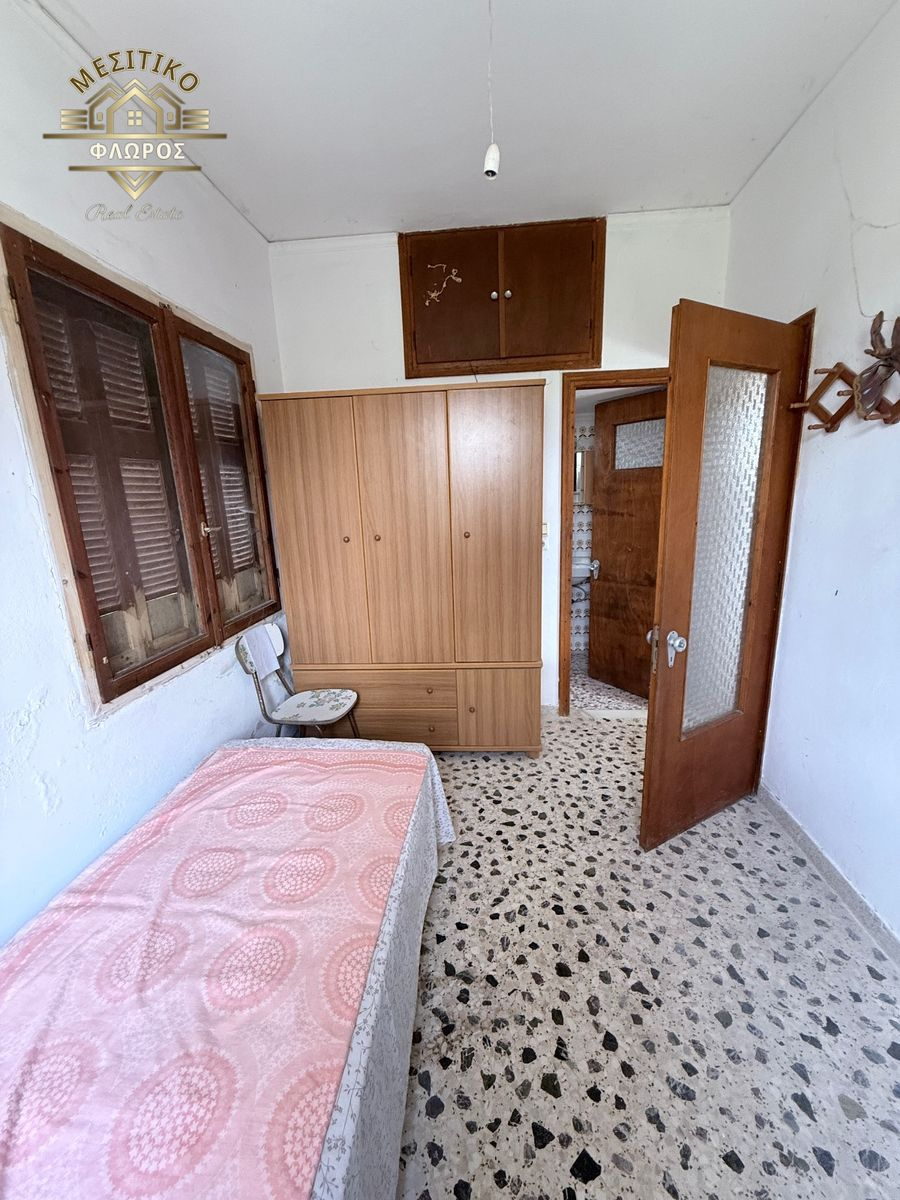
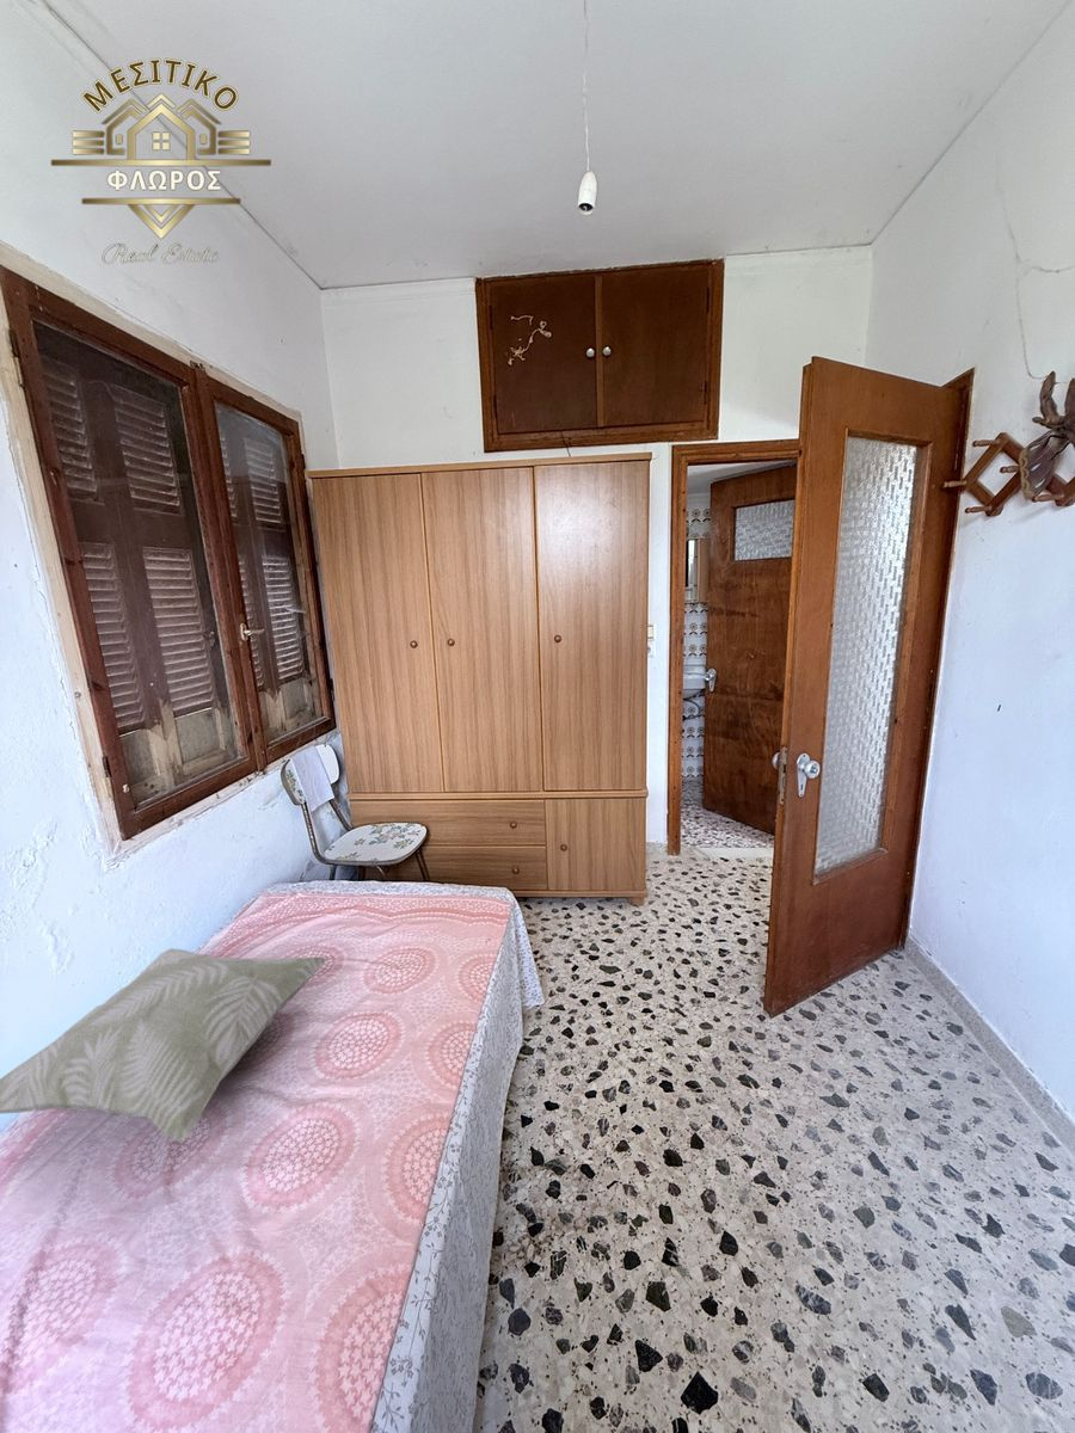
+ decorative pillow [0,947,327,1143]
